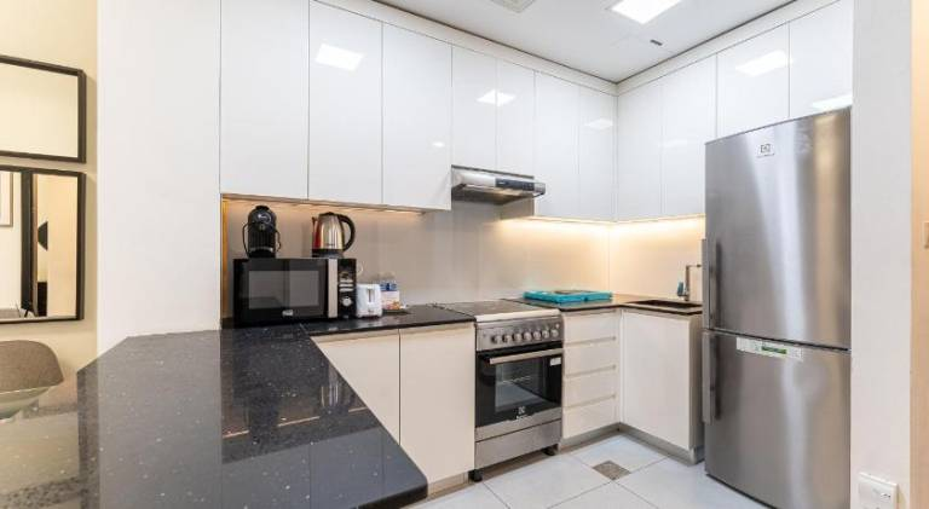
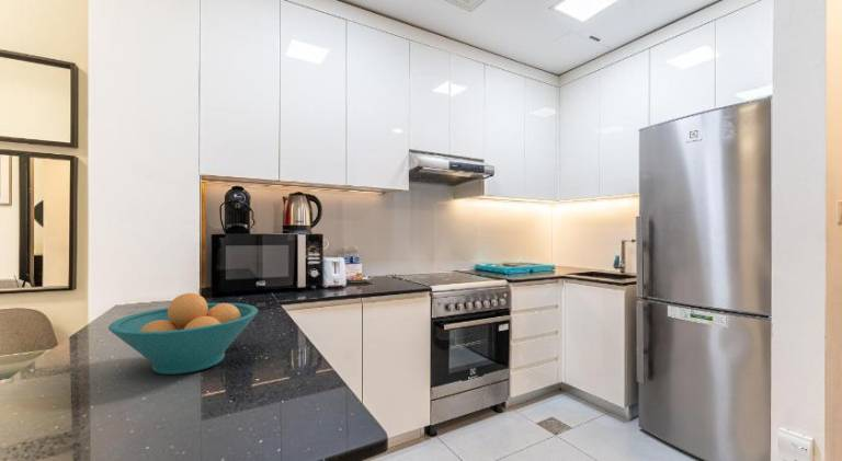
+ fruit bowl [107,292,259,376]
